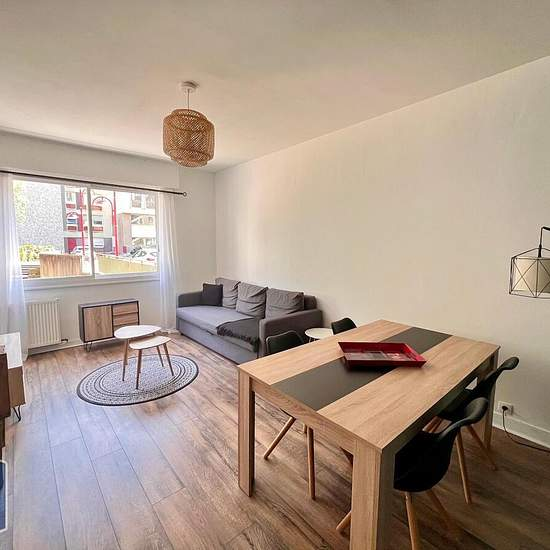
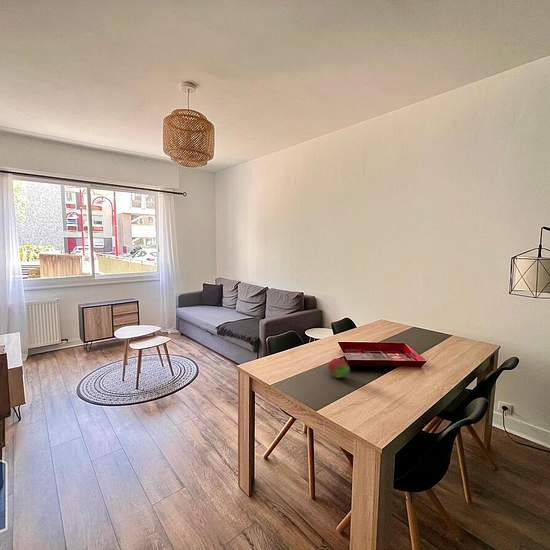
+ fruit [327,357,351,379]
